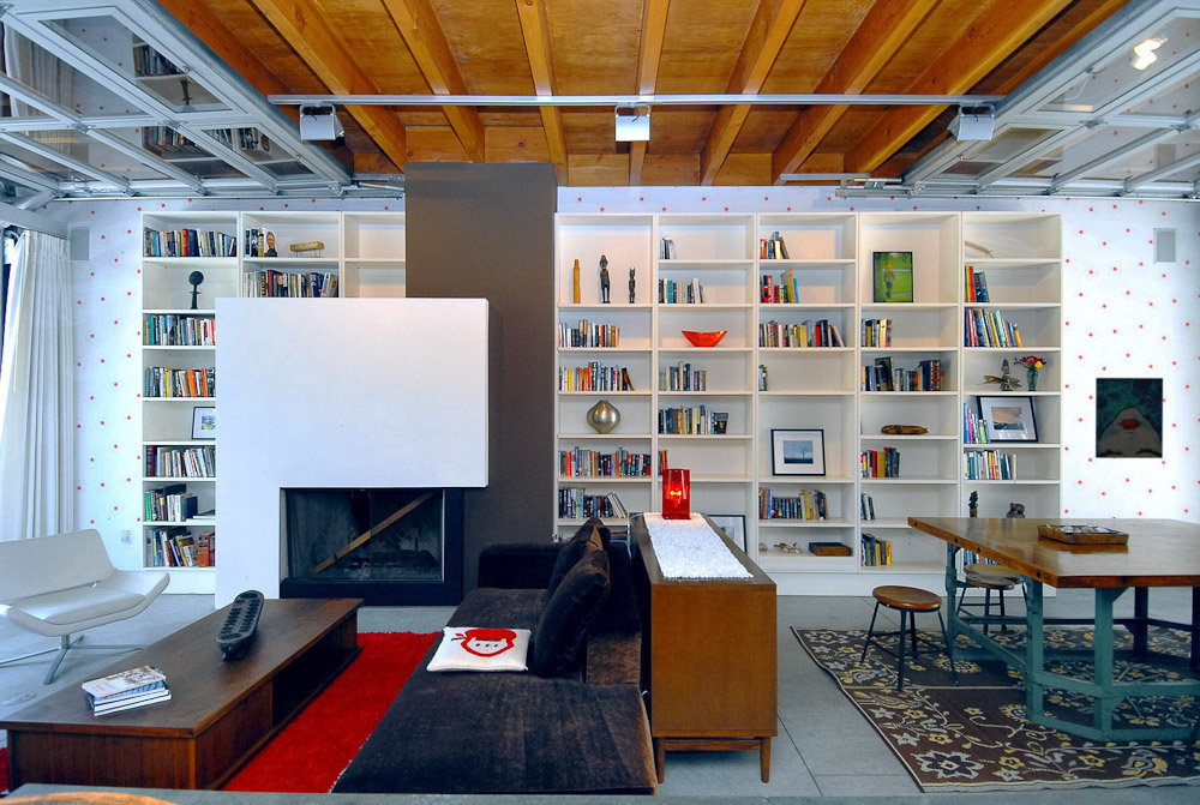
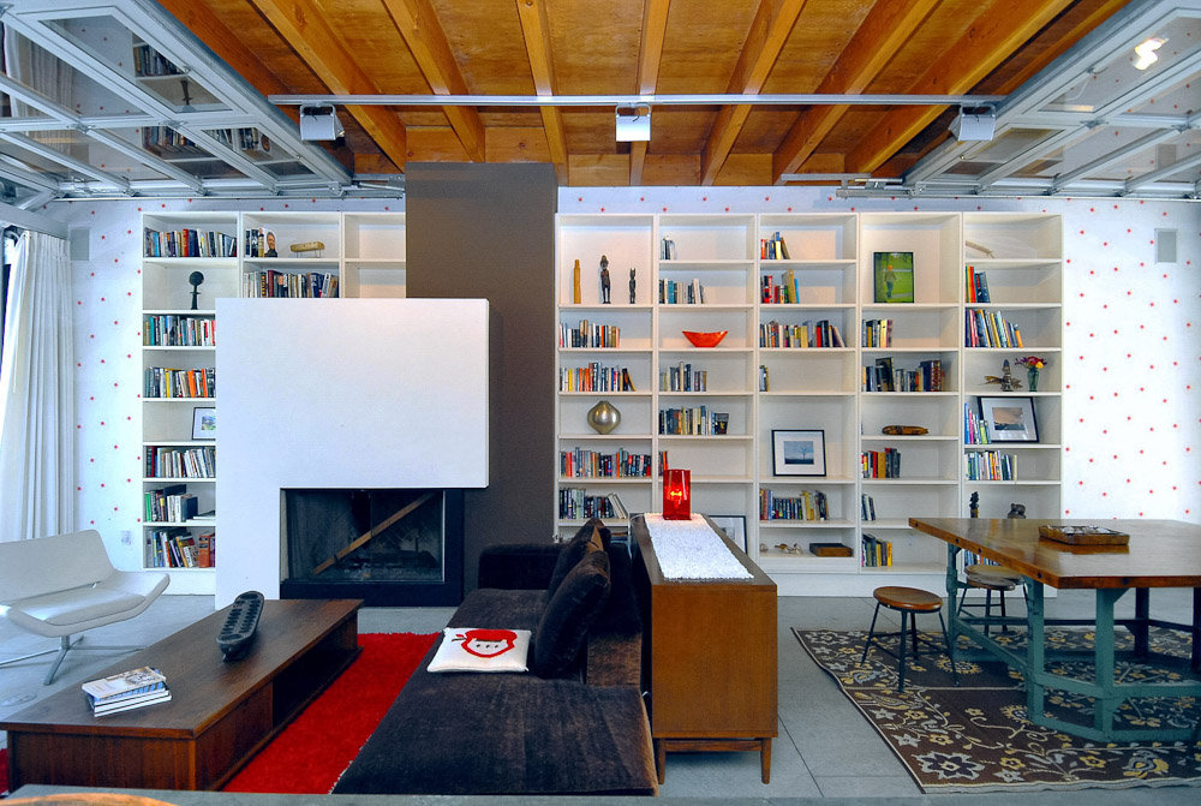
- wall art [1094,377,1164,459]
